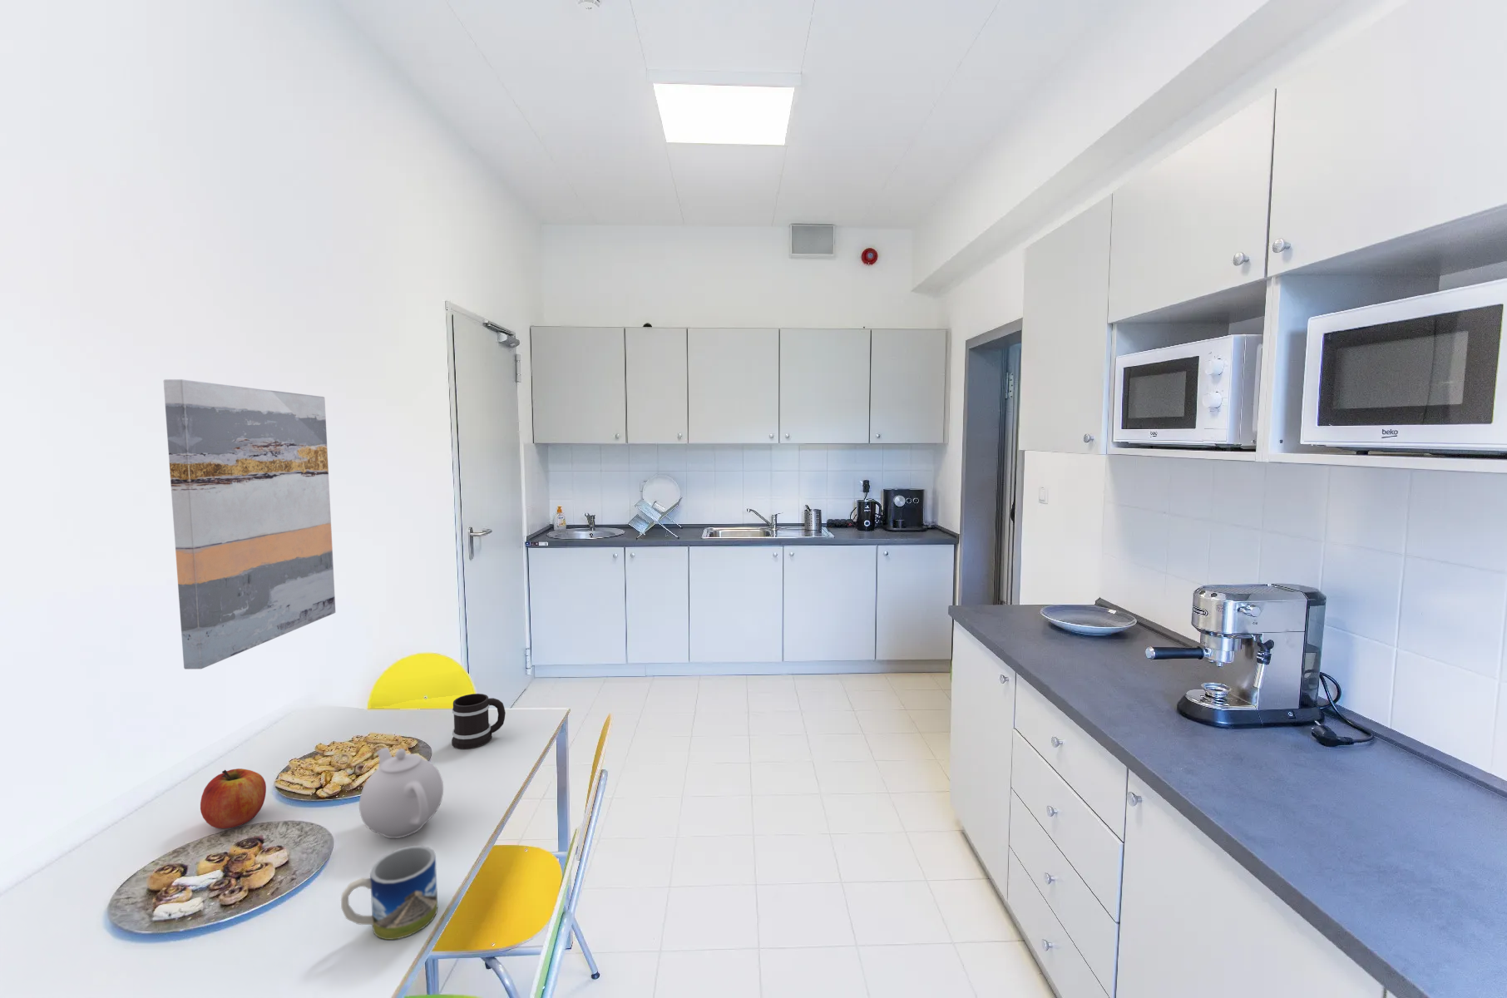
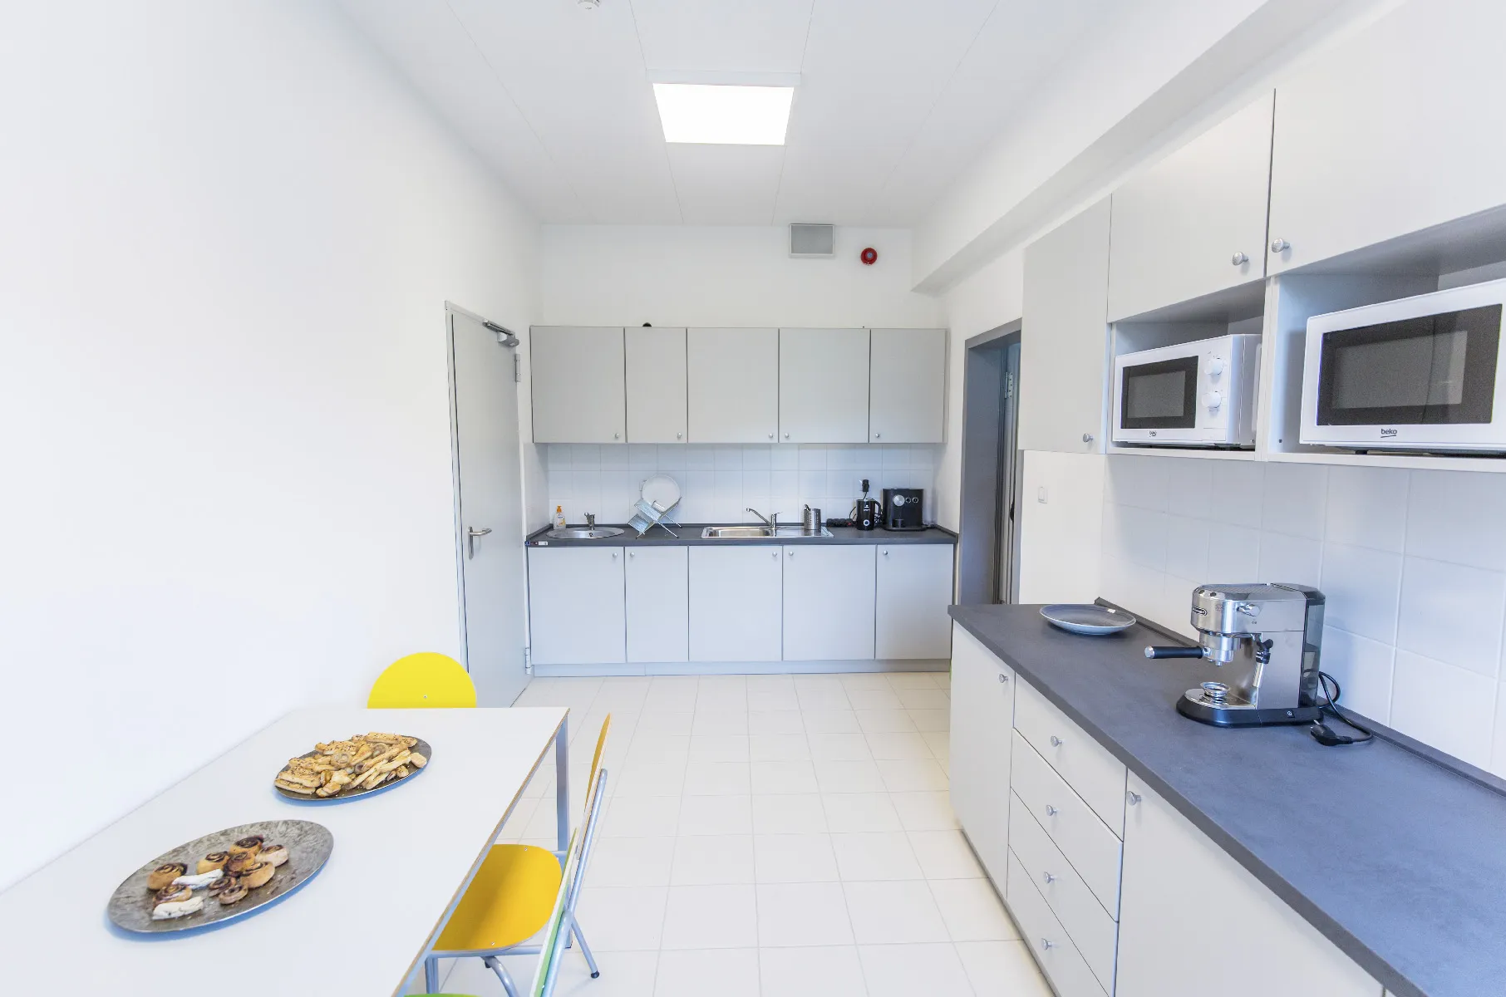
- apple [199,767,267,829]
- mug [340,845,439,940]
- wall art [163,379,336,671]
- mug [451,693,507,750]
- teapot [359,747,444,839]
